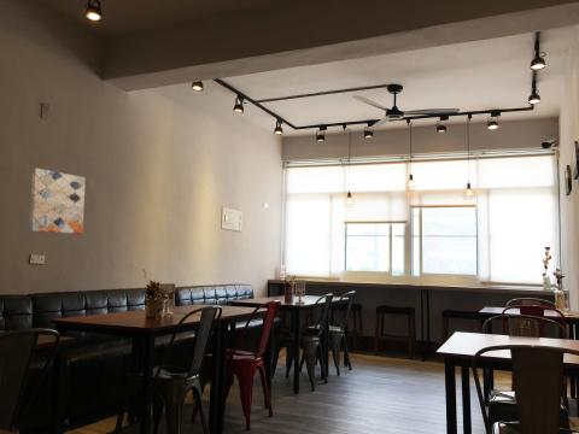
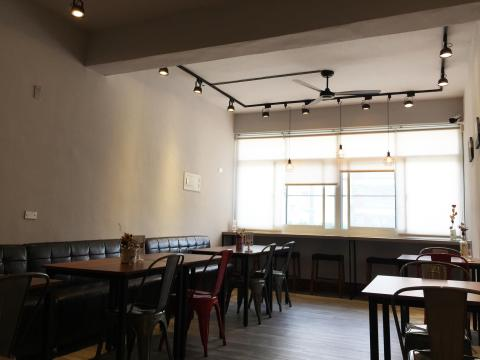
- wall art [28,168,87,235]
